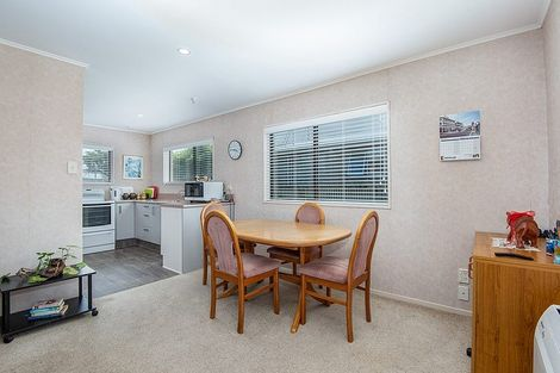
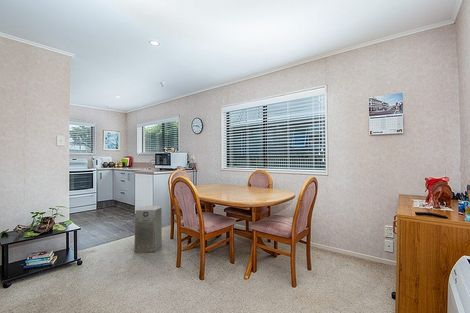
+ fan [133,205,163,253]
